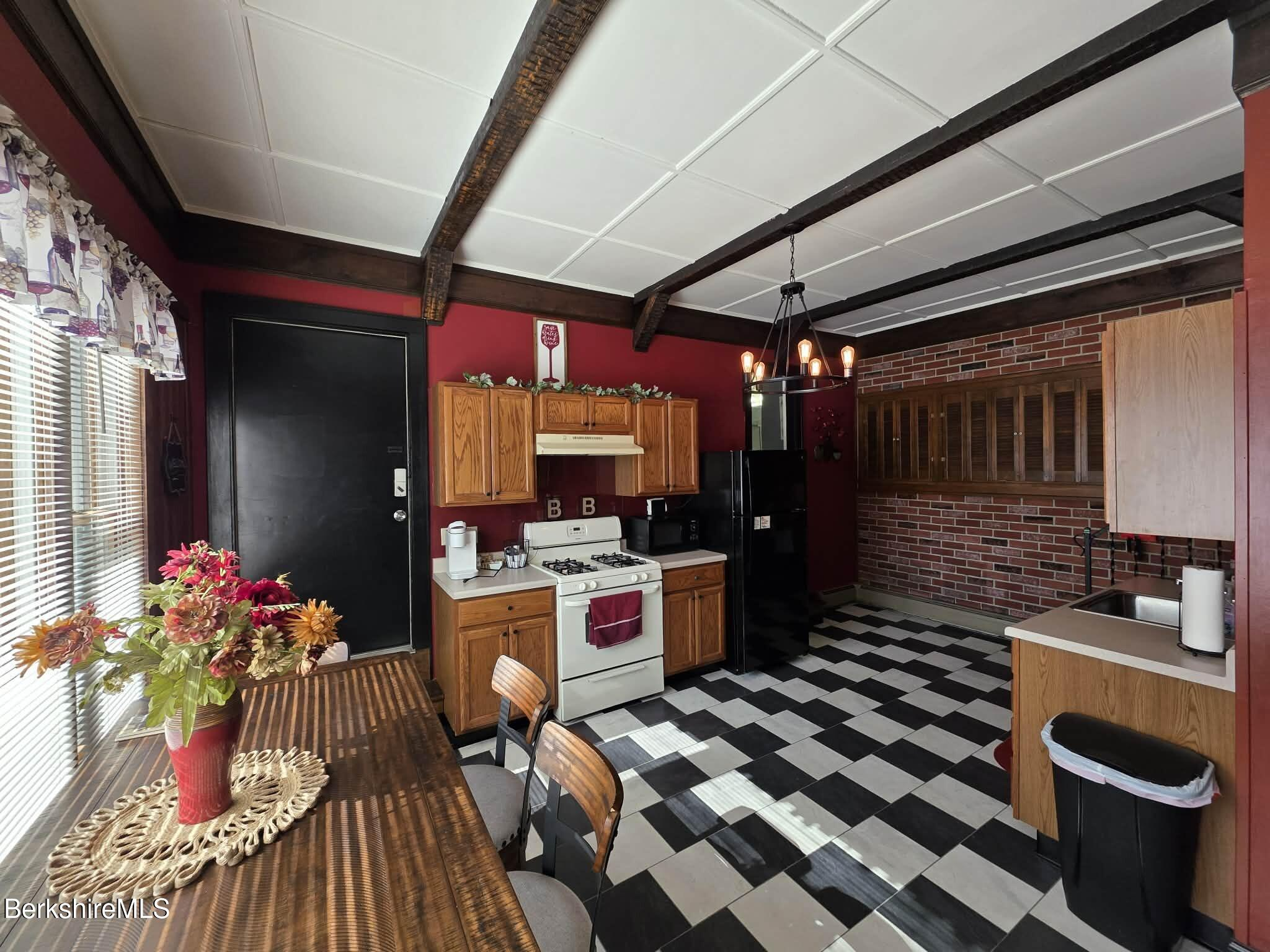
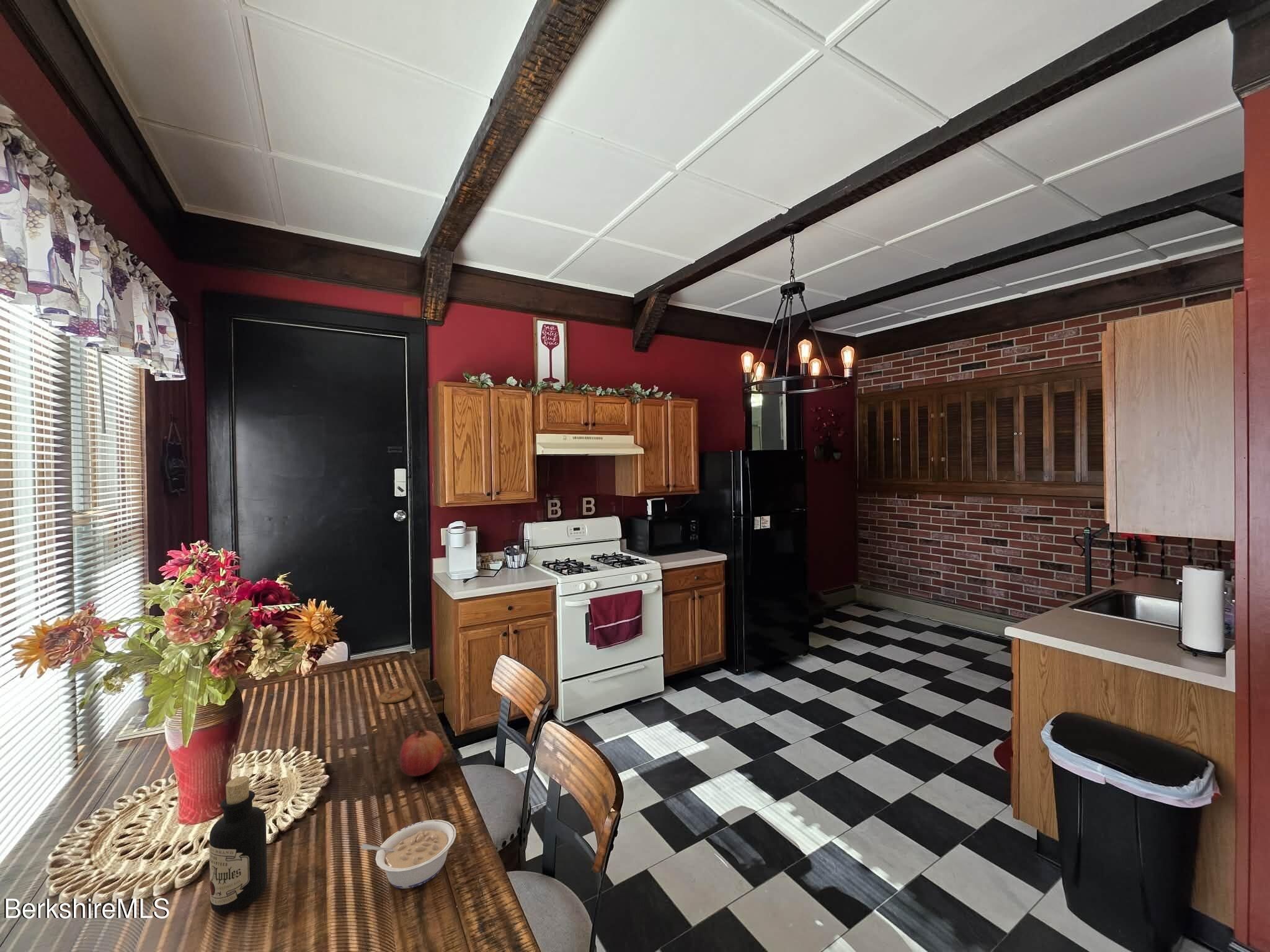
+ fruit [399,728,444,777]
+ bottle [208,775,267,914]
+ coaster [378,687,413,704]
+ legume [361,819,456,889]
